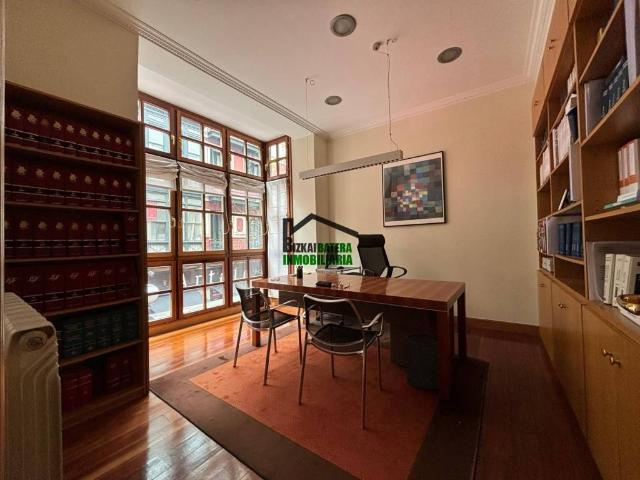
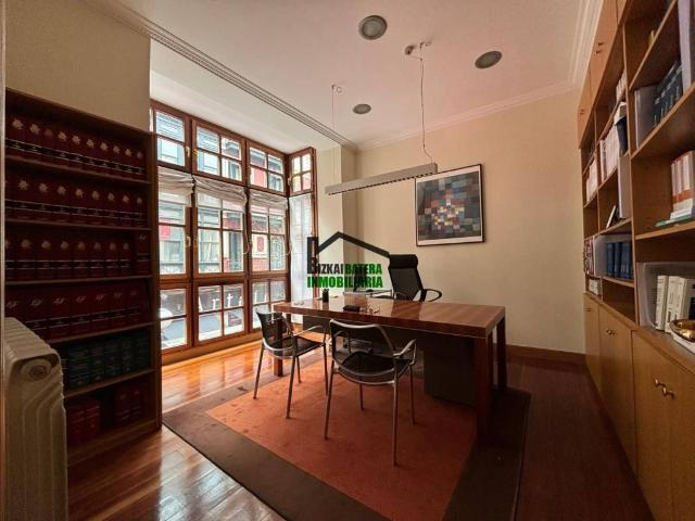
- trash can [404,332,439,391]
